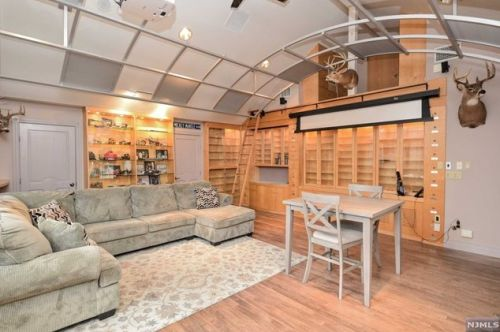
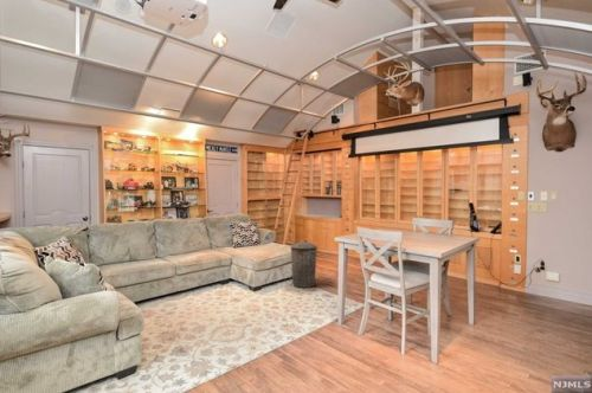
+ trash can [290,239,318,289]
